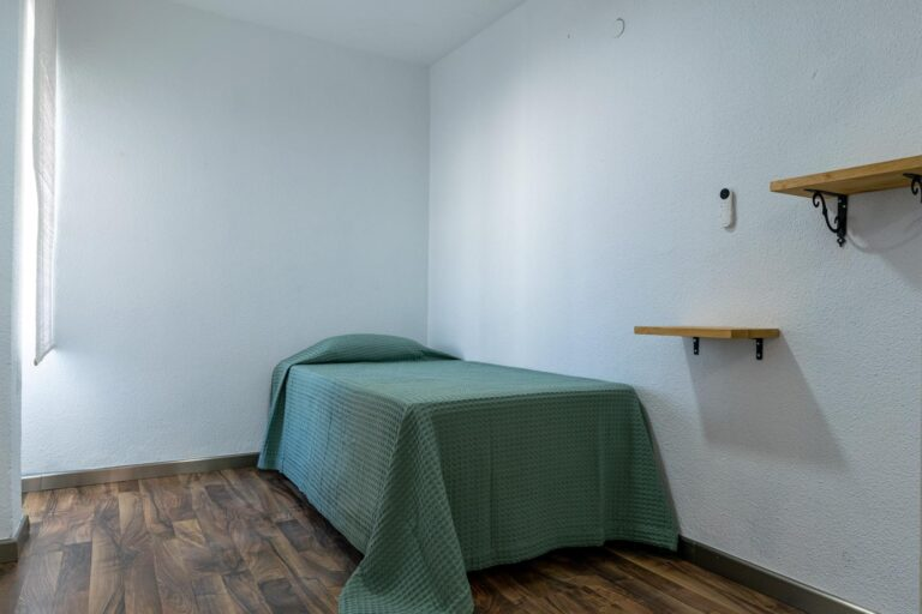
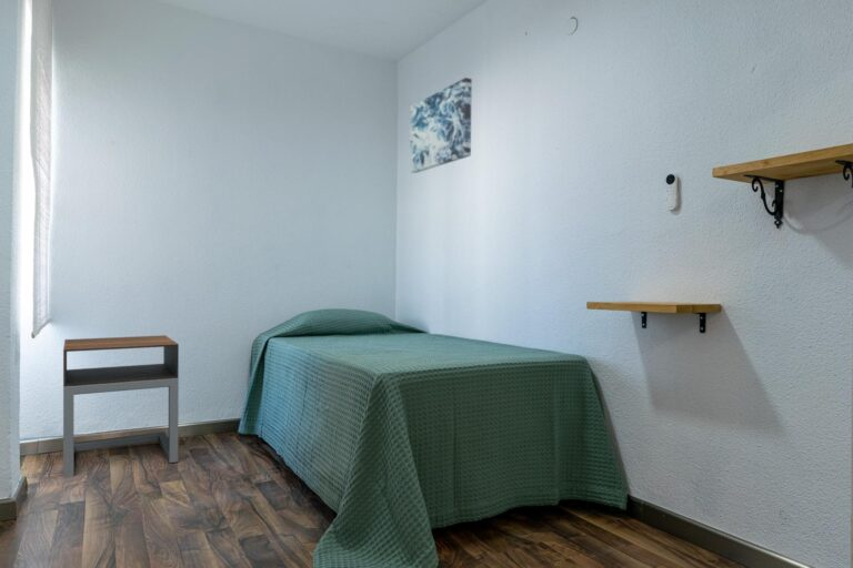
+ wall art [409,77,473,174]
+ nightstand [62,334,180,479]
